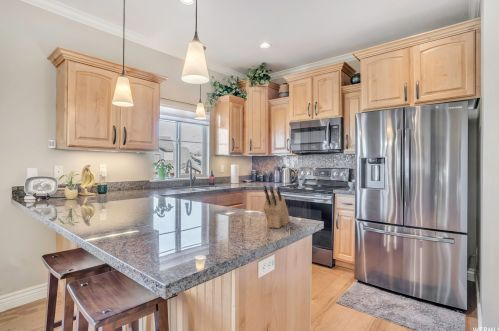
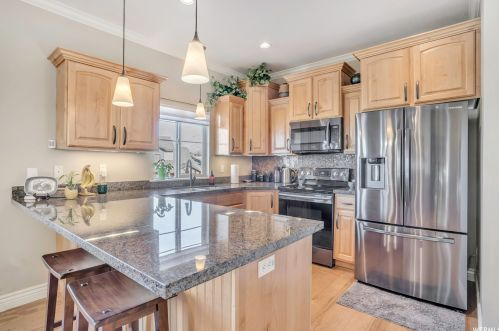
- knife block [262,185,291,229]
